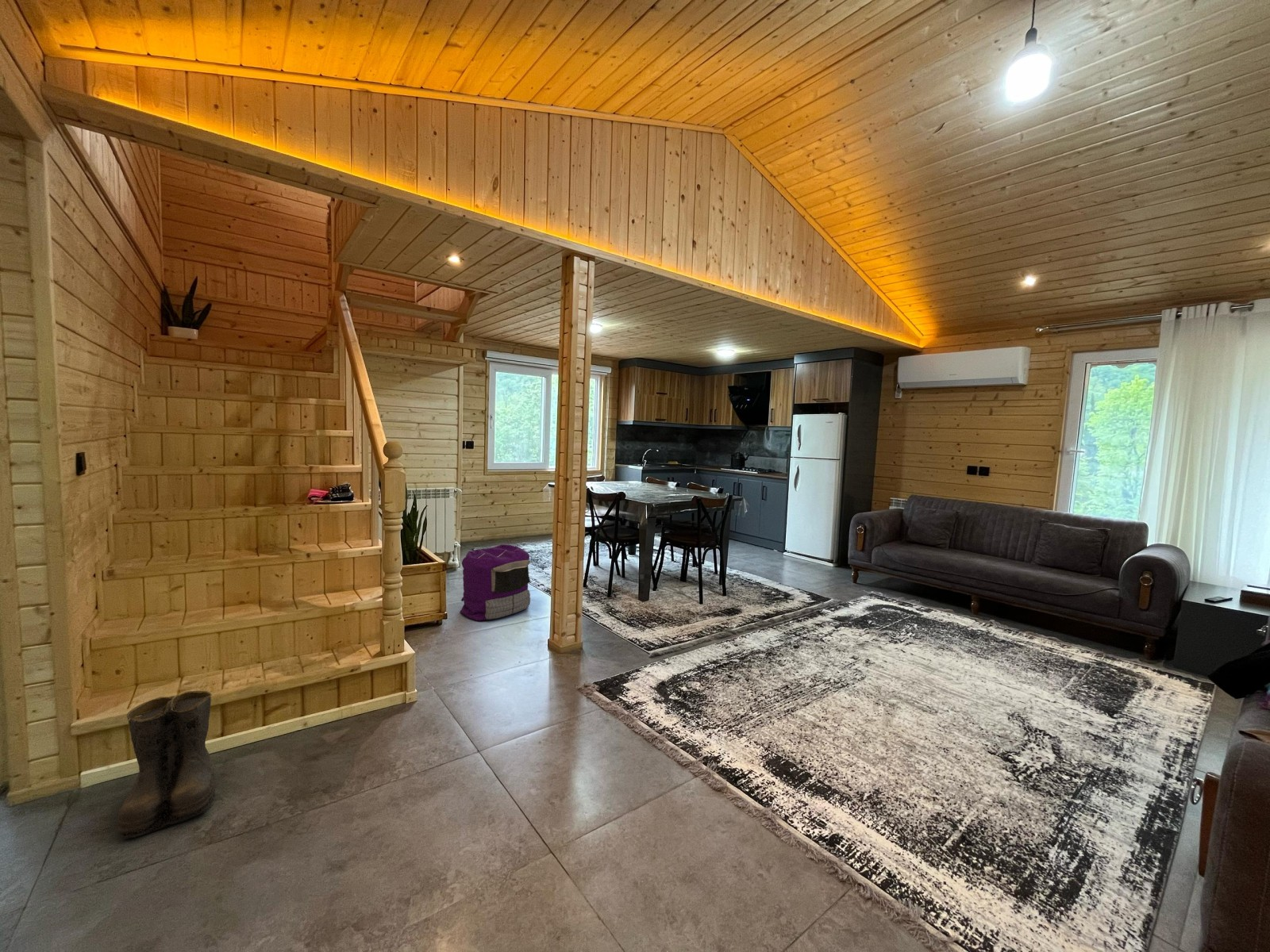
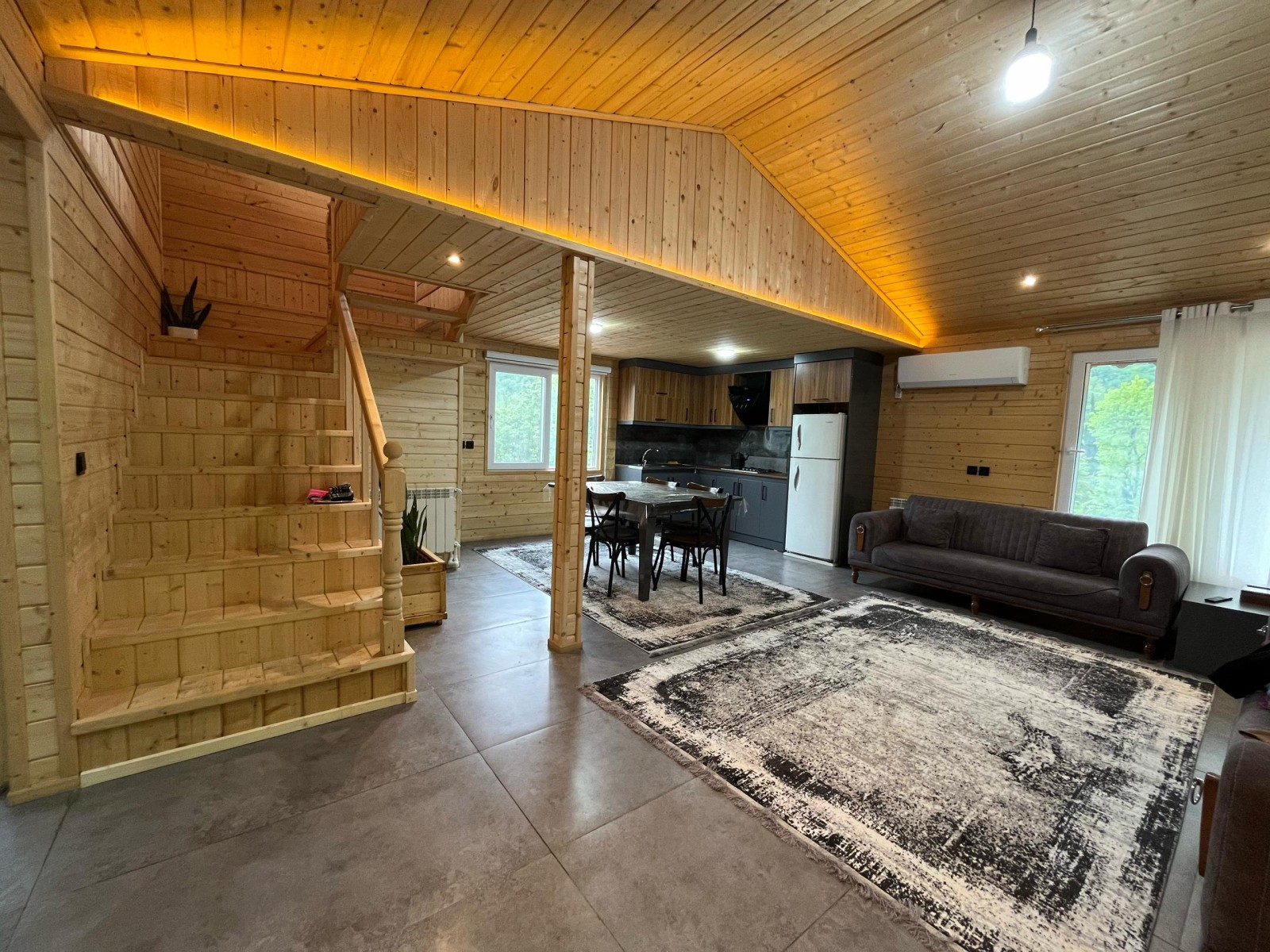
- backpack [459,543,531,621]
- boots [117,690,216,840]
